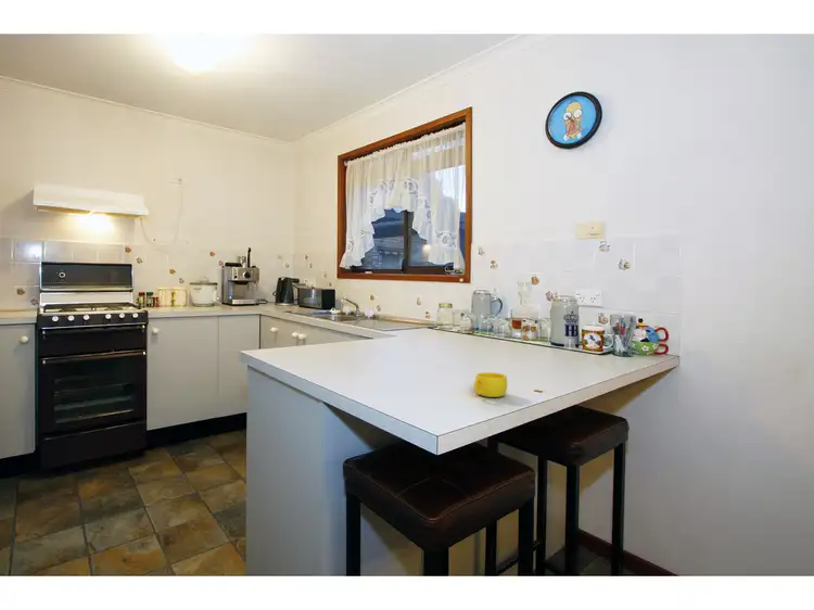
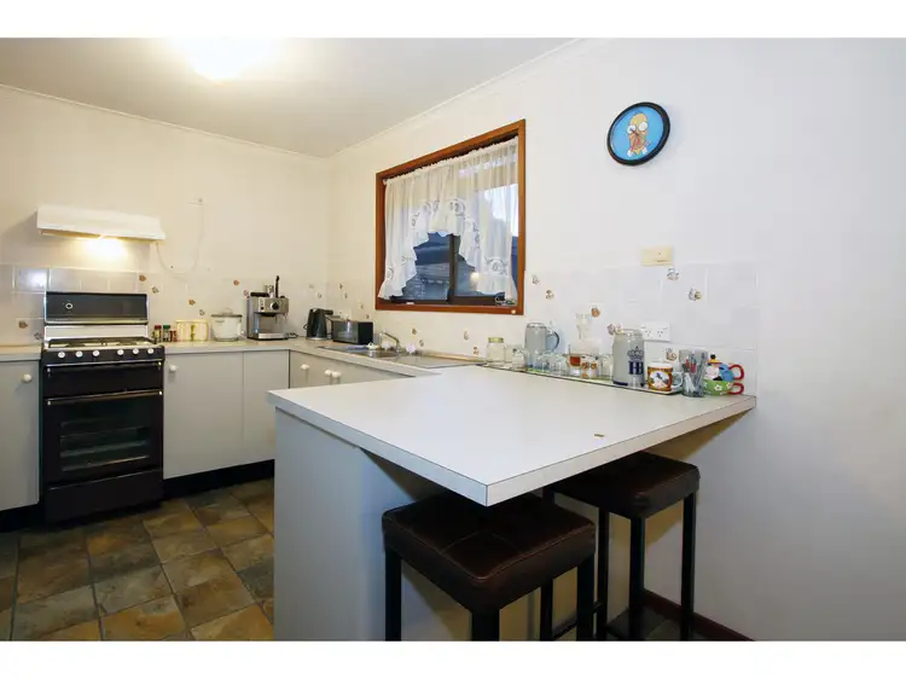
- cup [473,371,508,398]
